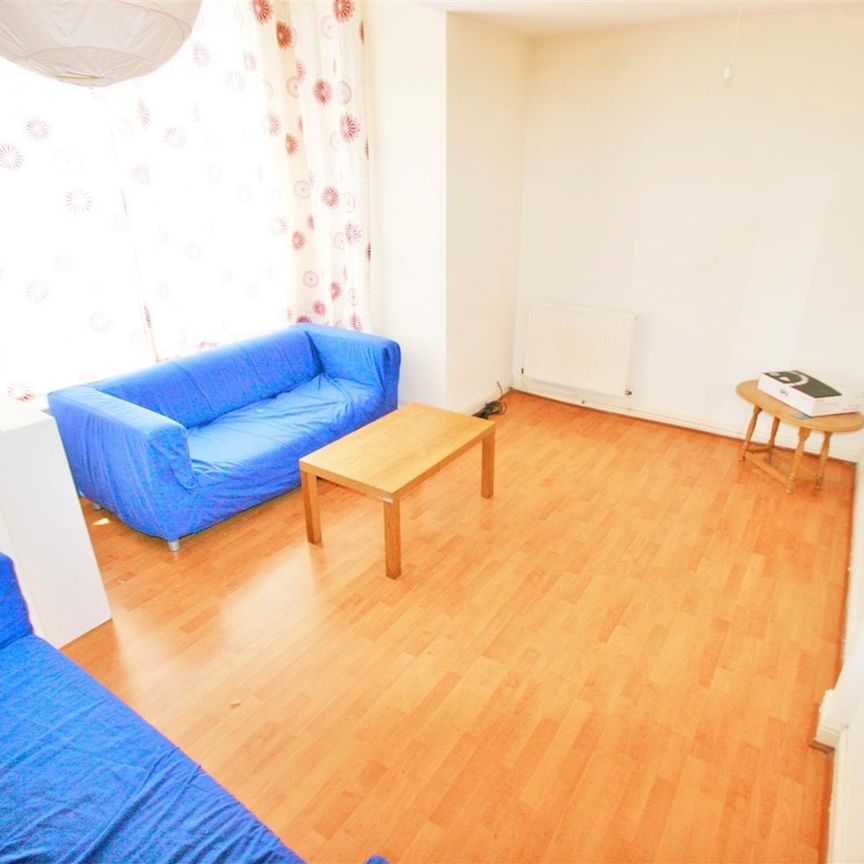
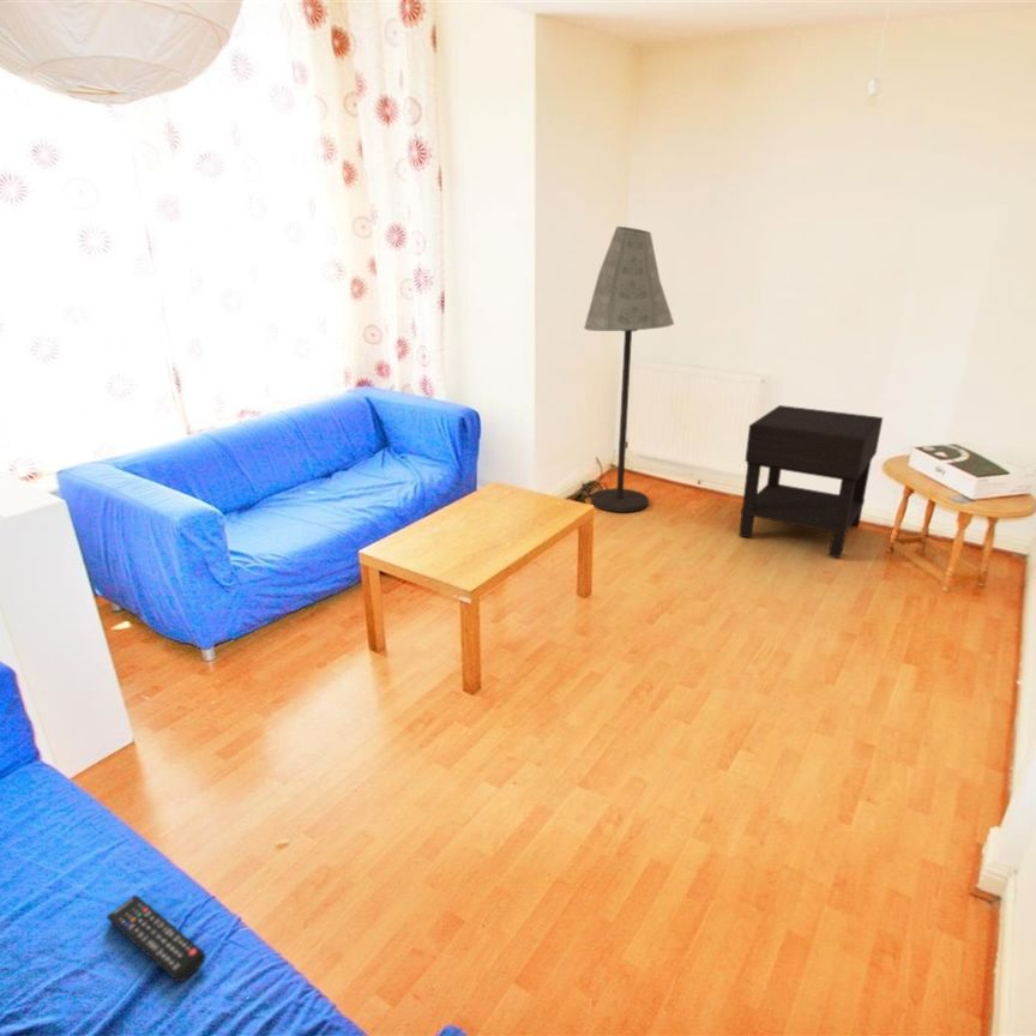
+ remote control [106,895,207,983]
+ floor lamp [583,225,675,513]
+ nightstand [737,404,884,559]
